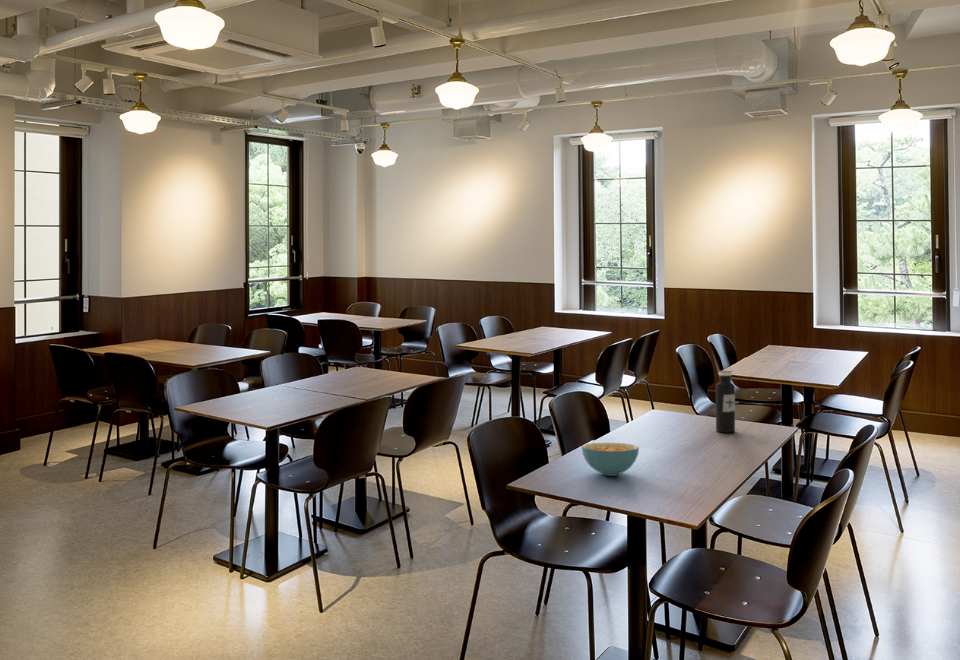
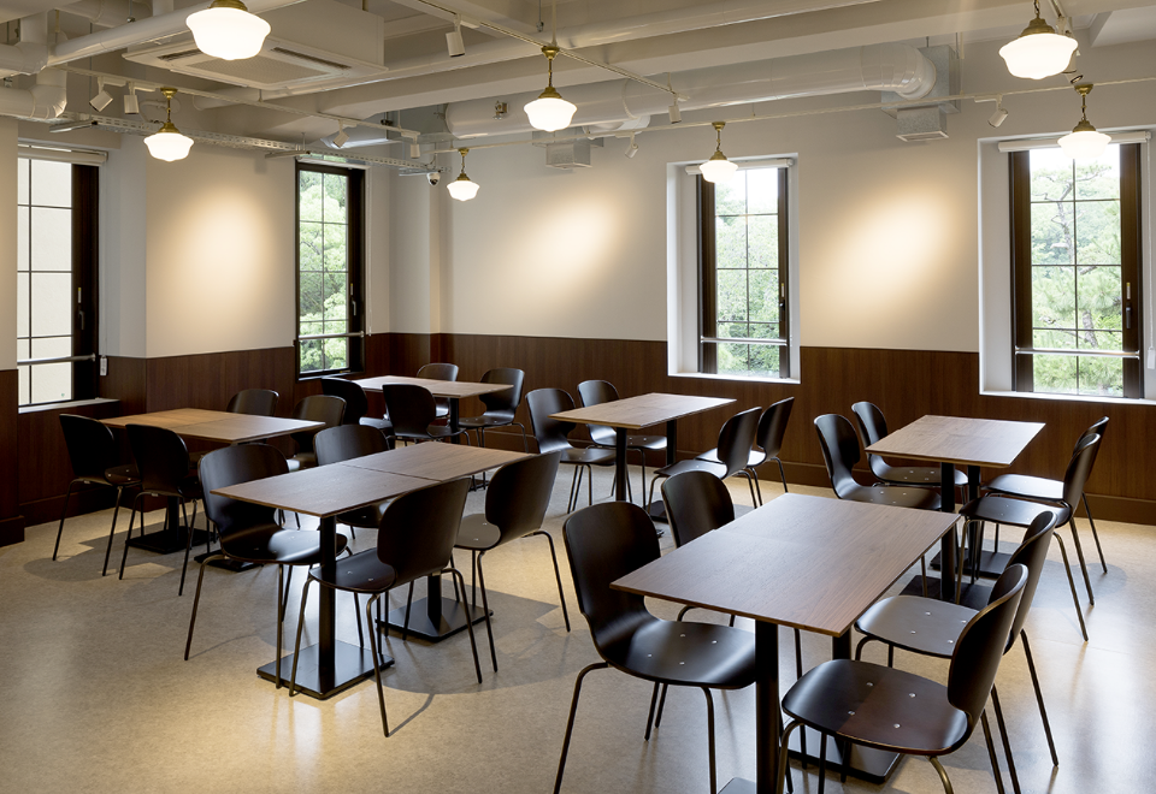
- cereal bowl [581,442,640,477]
- water bottle [715,370,736,434]
